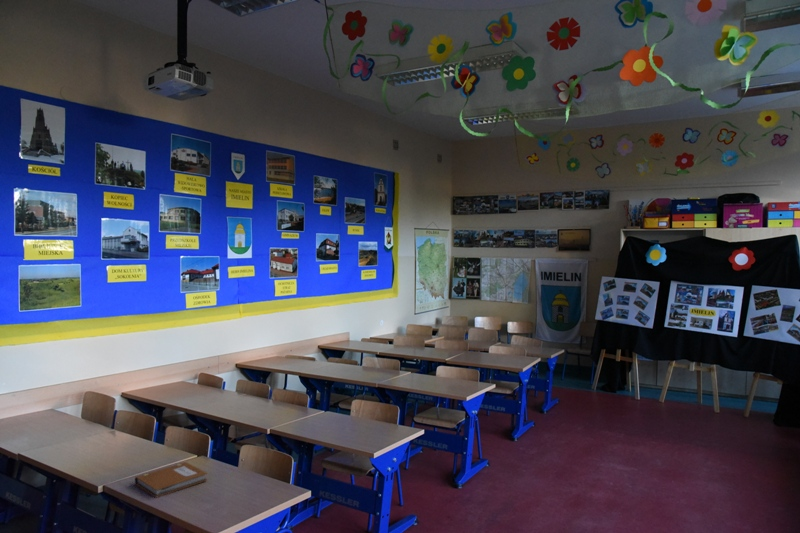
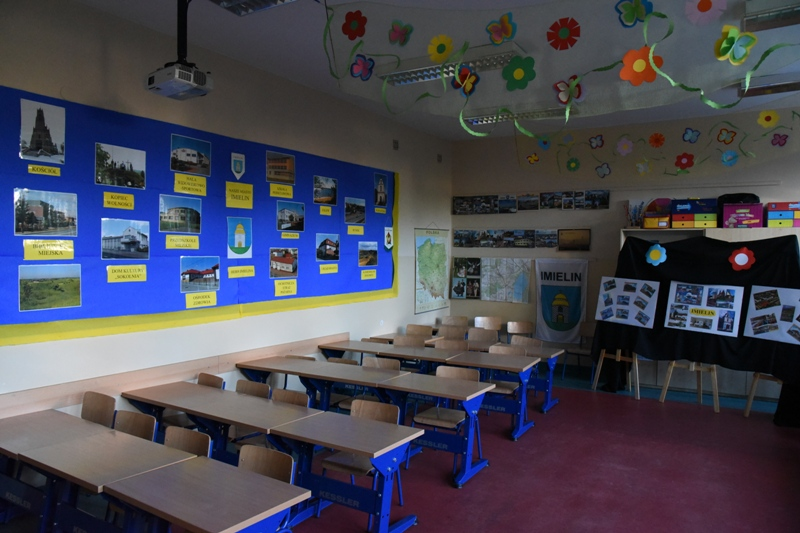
- notebook [134,461,208,498]
